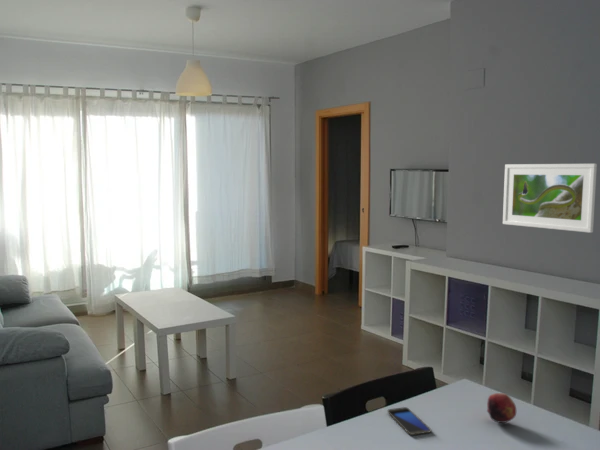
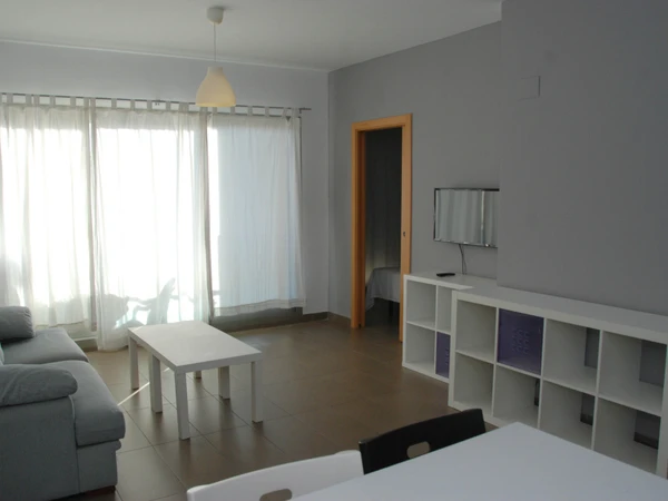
- smartphone [386,406,432,436]
- fruit [486,392,517,424]
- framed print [502,163,598,234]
